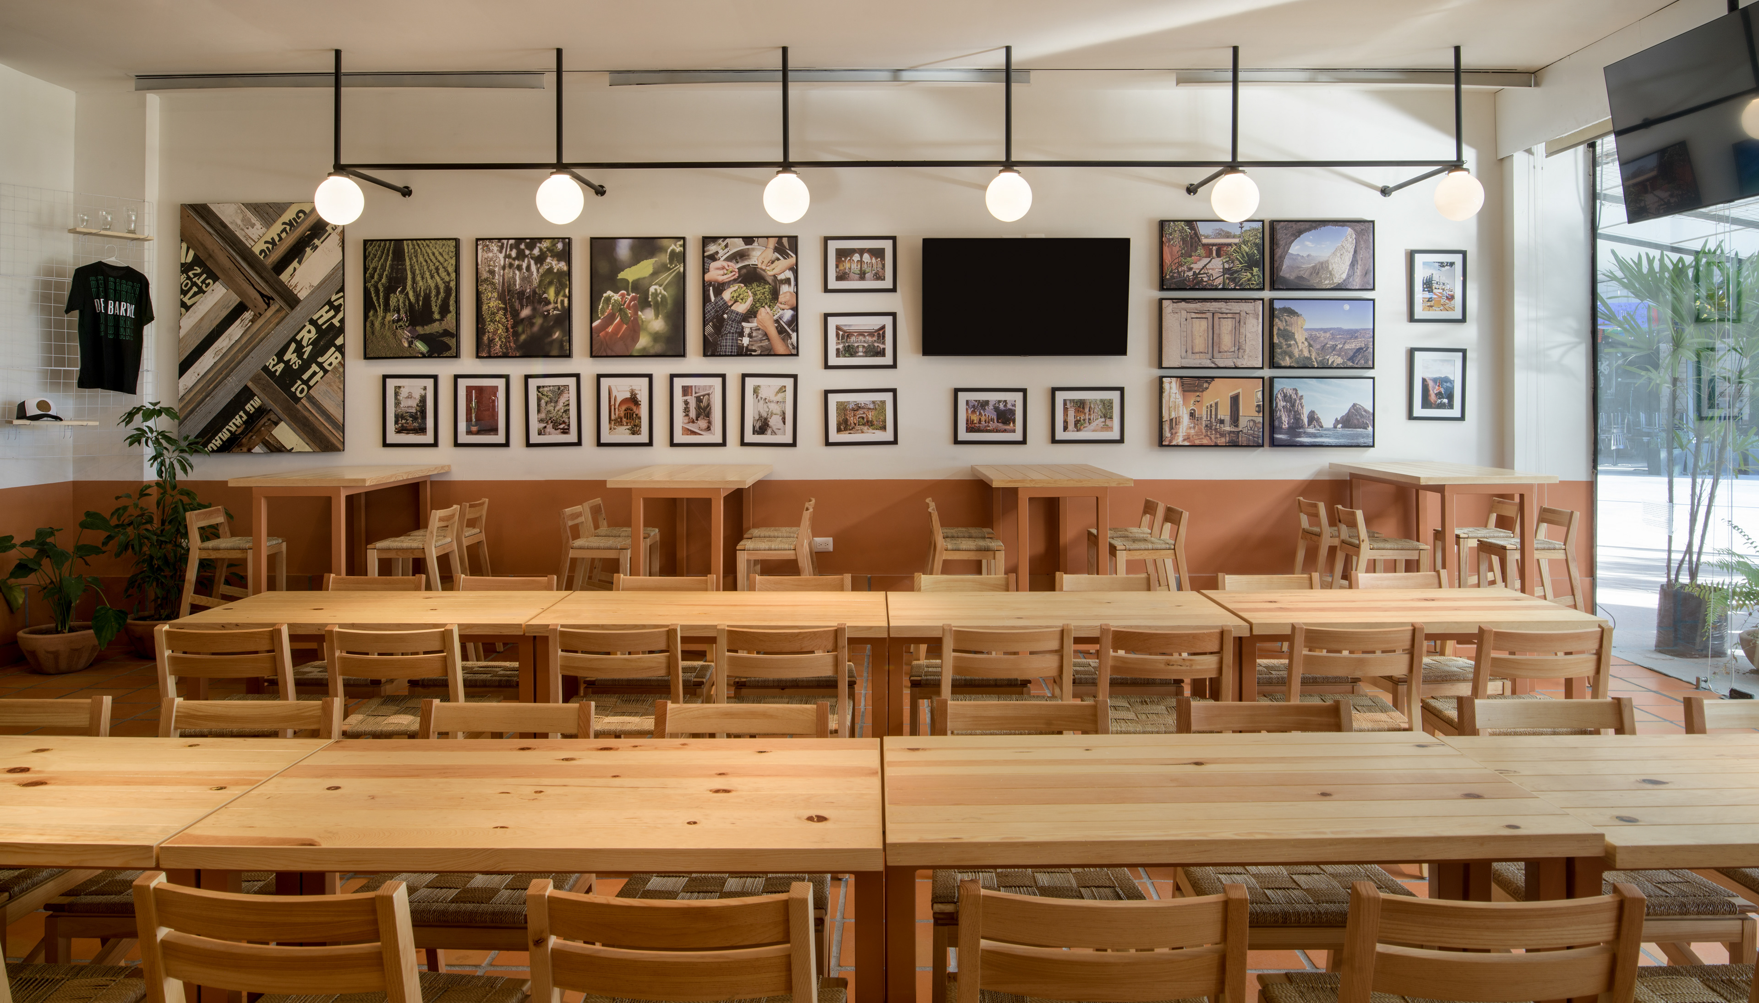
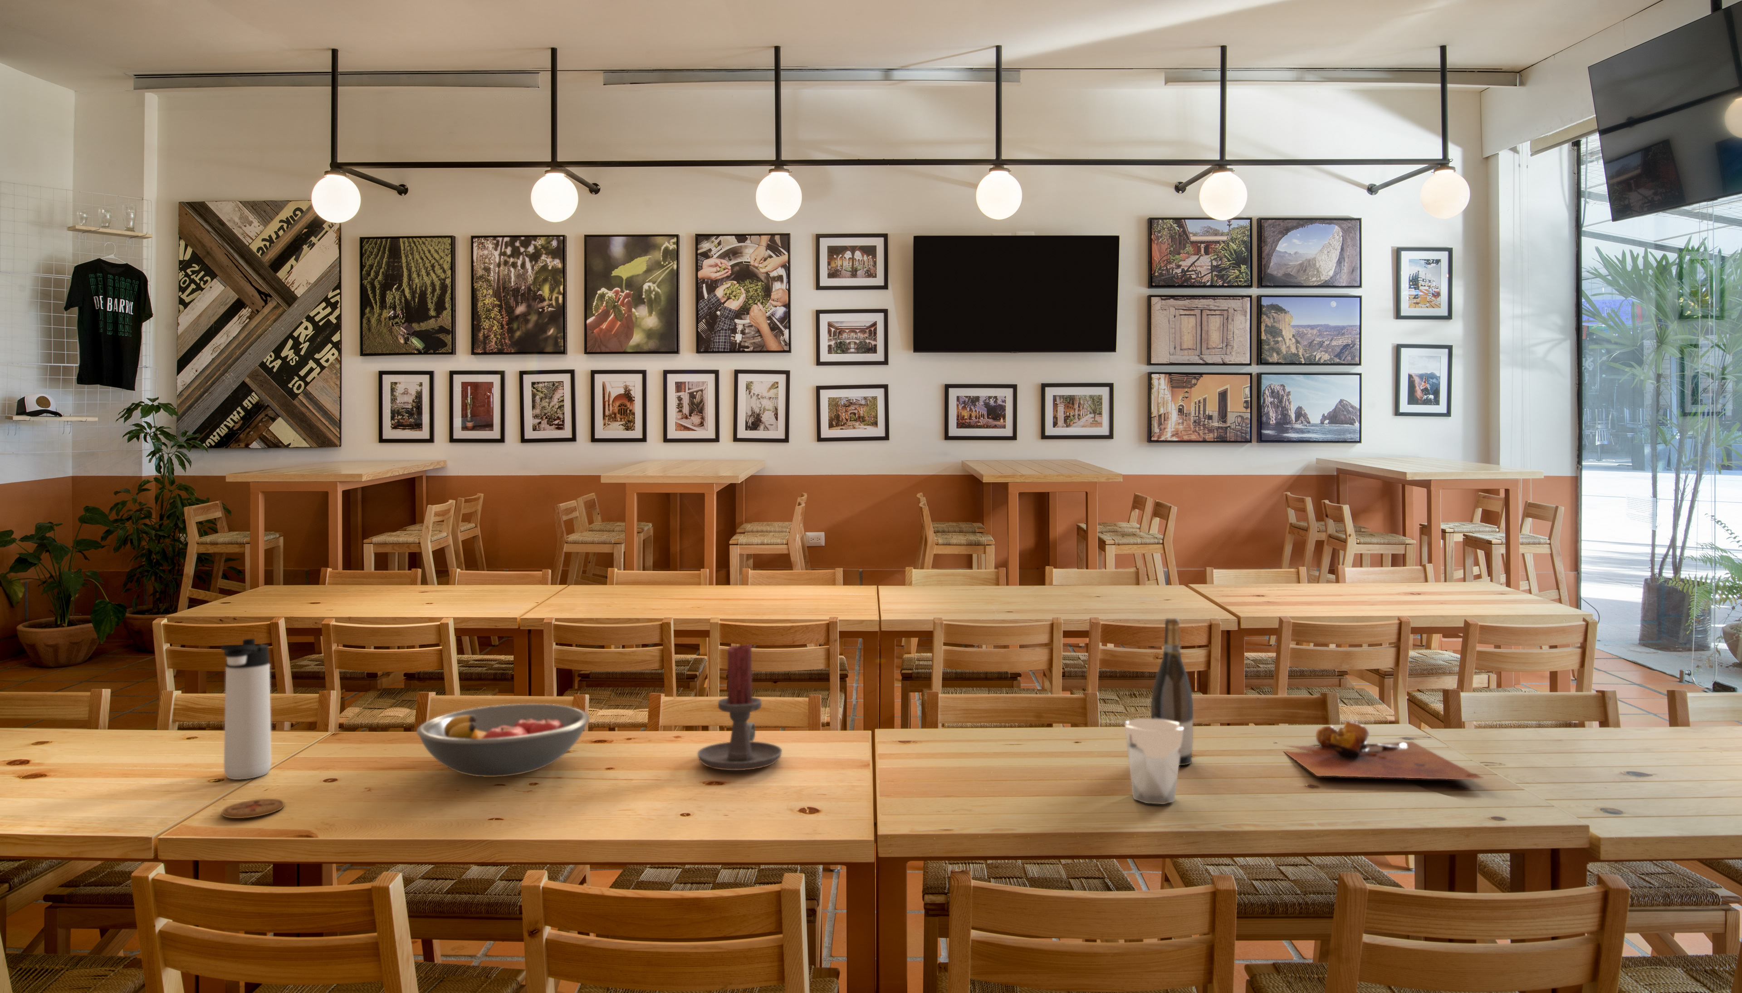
+ fruit bowl [416,703,590,778]
+ thermos bottle [220,638,272,780]
+ candle holder [696,644,782,770]
+ drinking glass [1125,718,1183,805]
+ wine bottle [1151,617,1194,766]
+ coaster [221,798,285,818]
+ cutting board [1273,721,1485,780]
